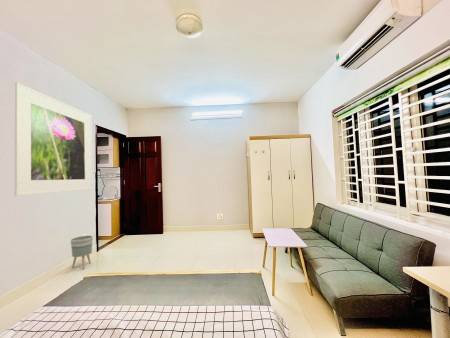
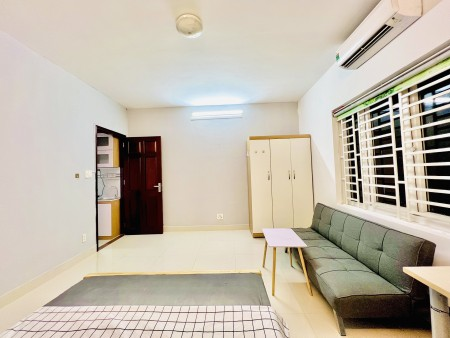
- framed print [14,82,93,197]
- planter [70,235,94,270]
